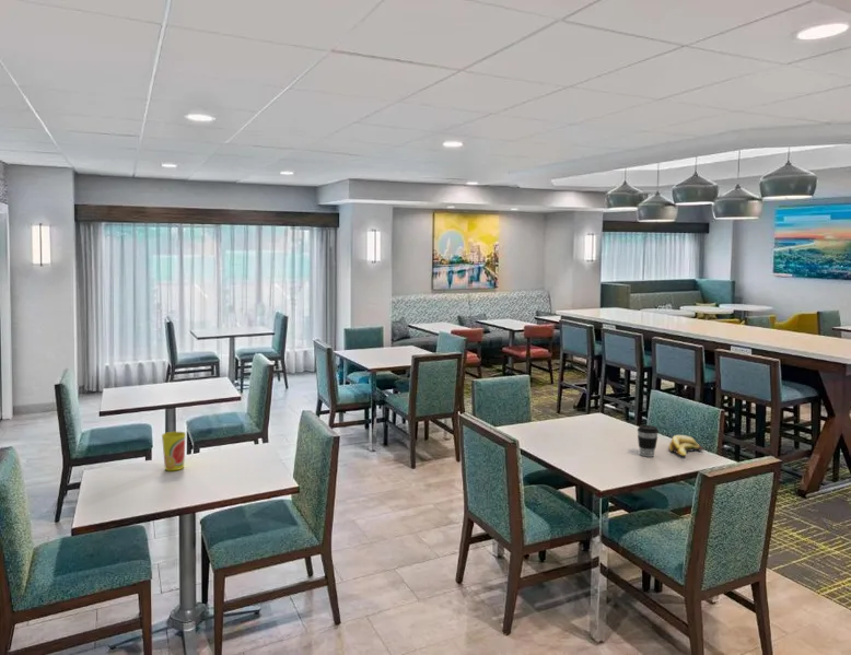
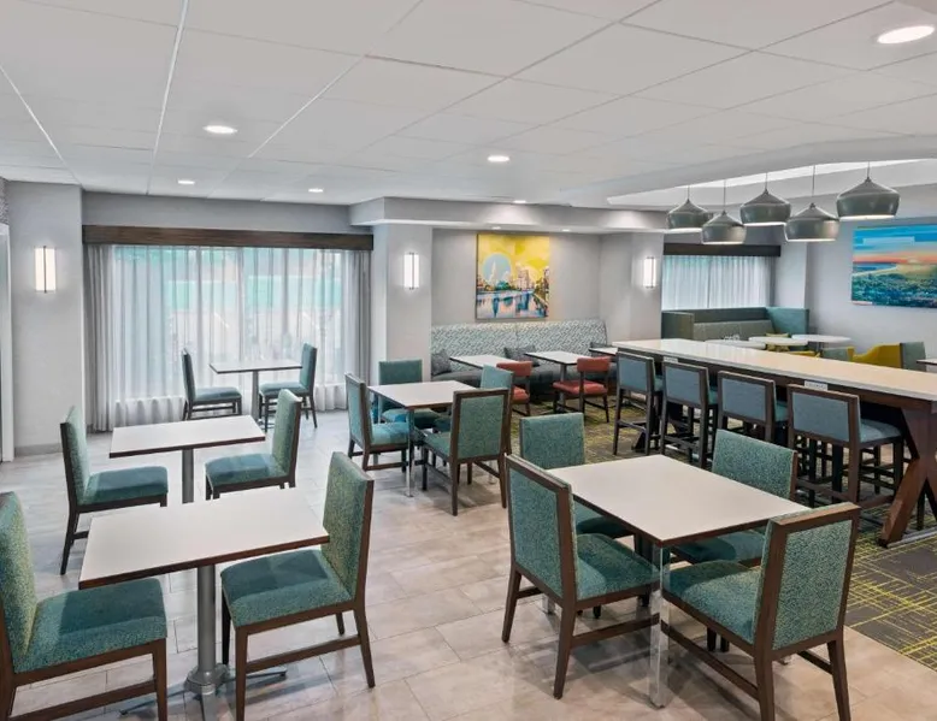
- cup [161,431,187,471]
- banana [667,434,704,457]
- coffee cup [637,424,660,458]
